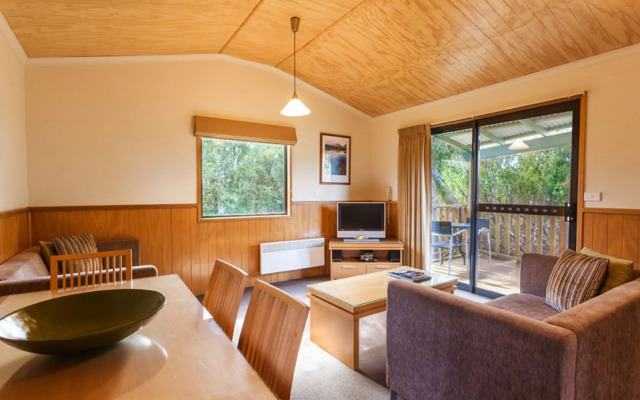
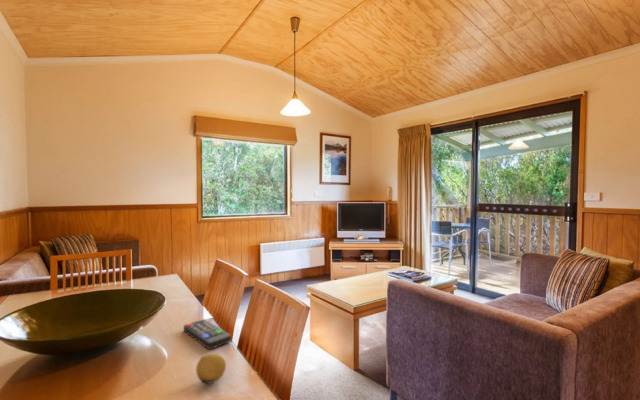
+ remote control [183,318,232,350]
+ fruit [195,353,227,385]
